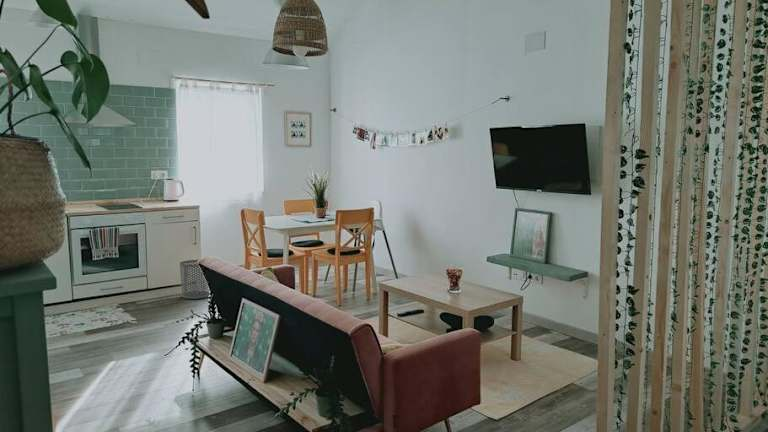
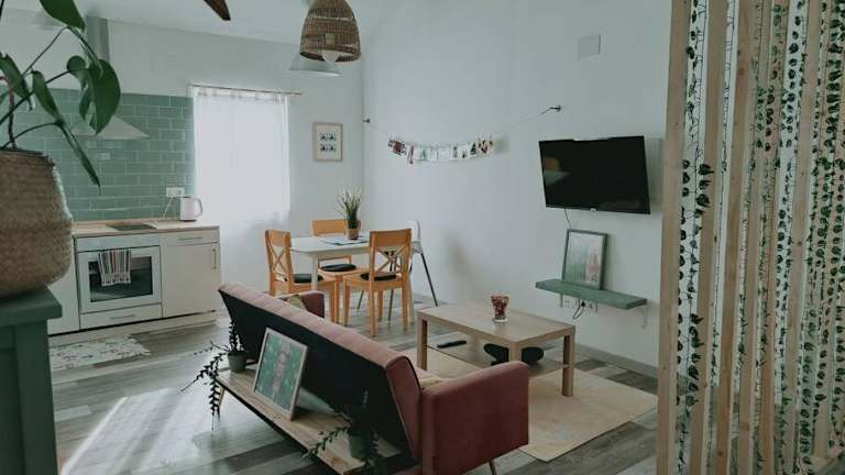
- waste bin [179,259,210,300]
